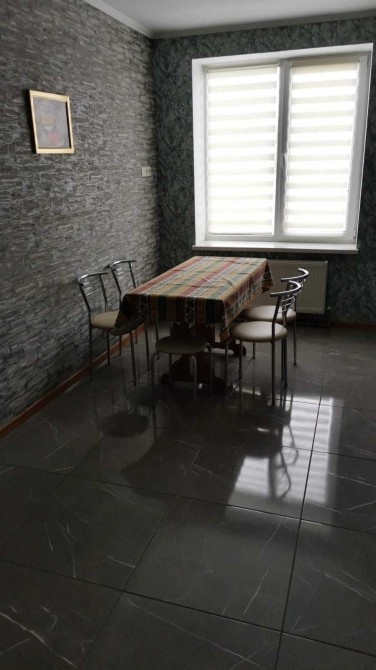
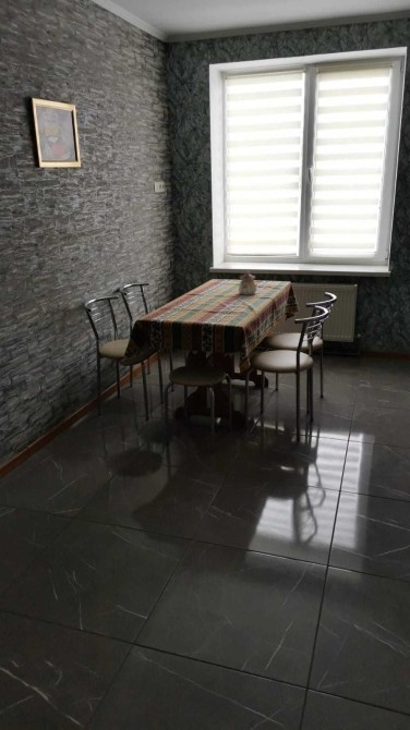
+ teapot [238,270,257,296]
